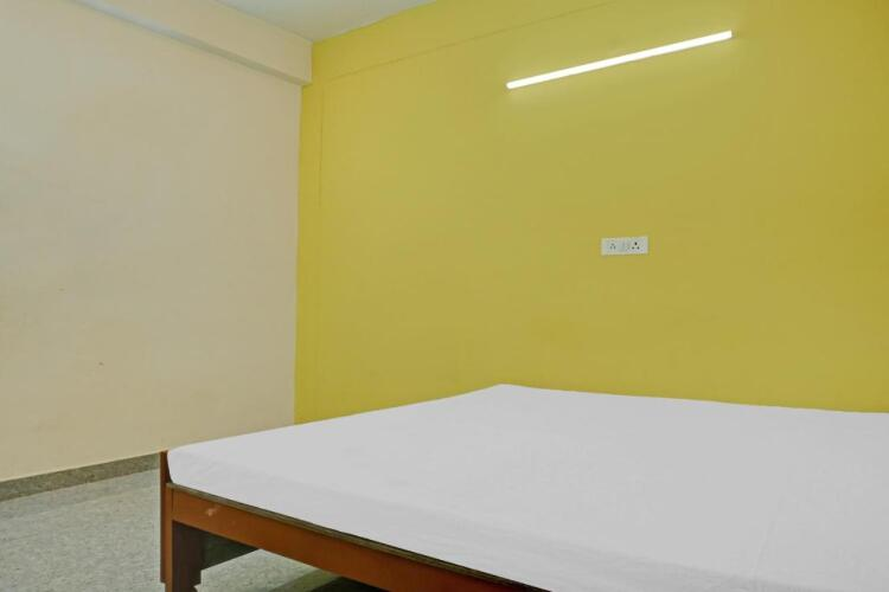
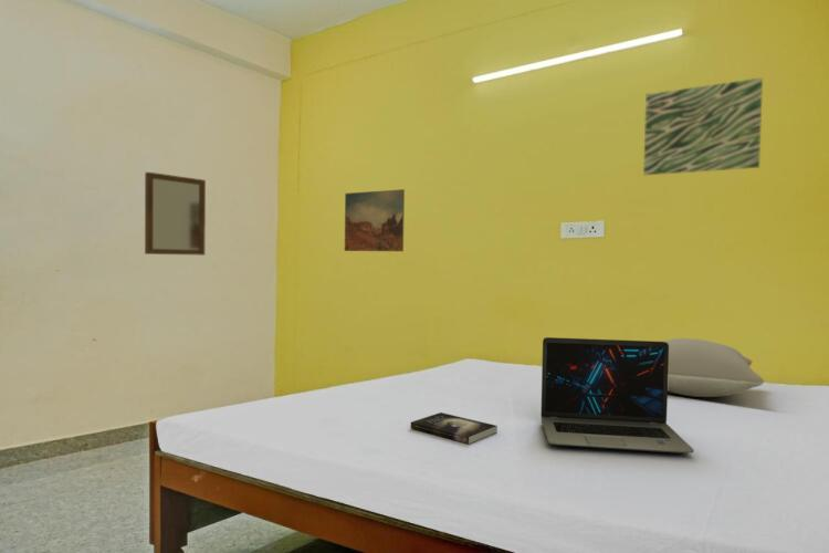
+ home mirror [144,171,207,257]
+ wall art [344,188,406,252]
+ book [410,411,499,445]
+ pillow [661,337,765,398]
+ wall art [642,76,764,176]
+ laptop [541,336,695,455]
